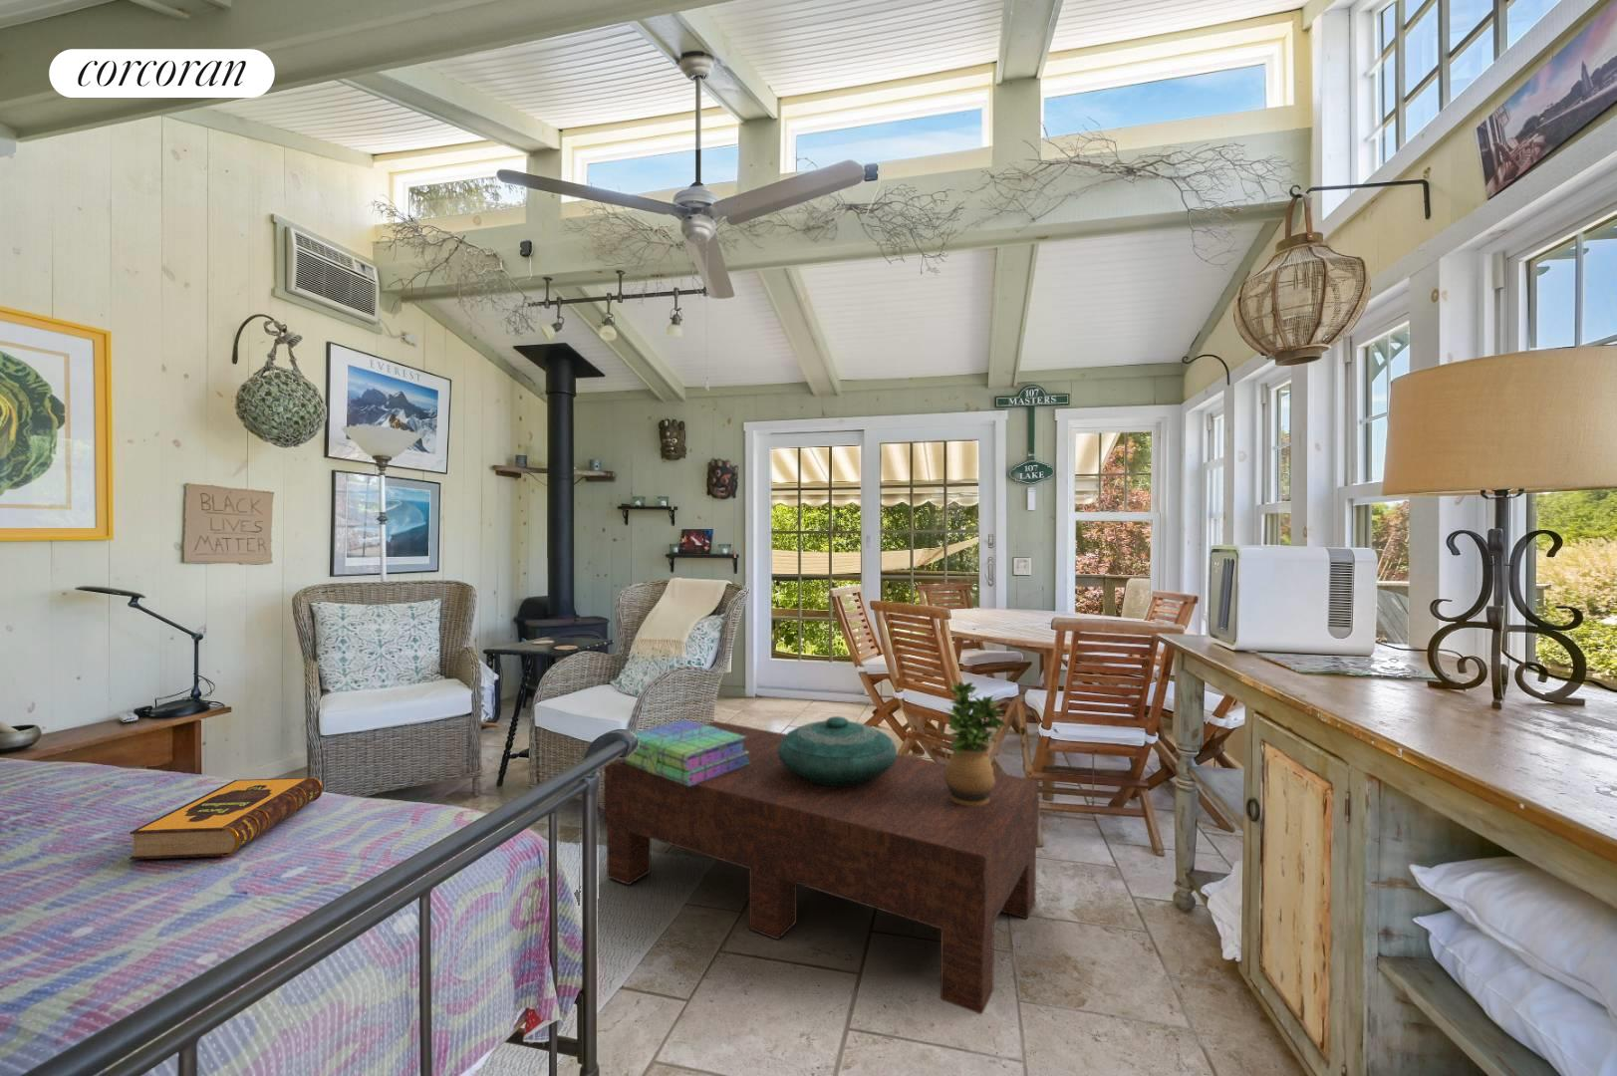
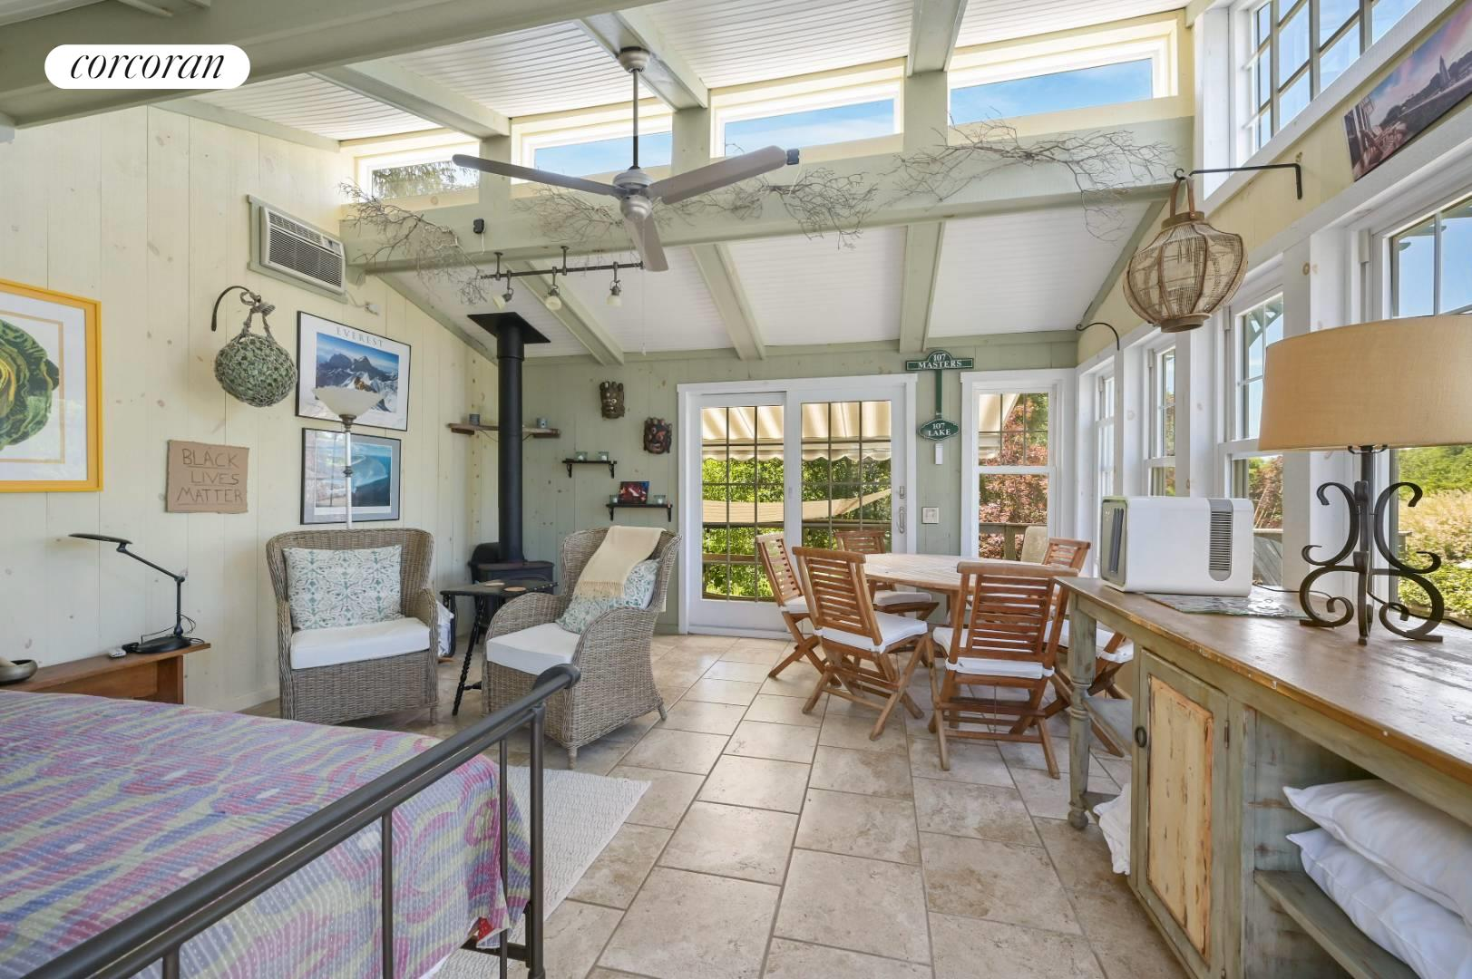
- stack of books [618,718,750,787]
- potted plant [942,681,1007,806]
- coffee table [603,721,1040,1015]
- decorative bowl [778,716,898,787]
- hardback book [128,776,324,861]
